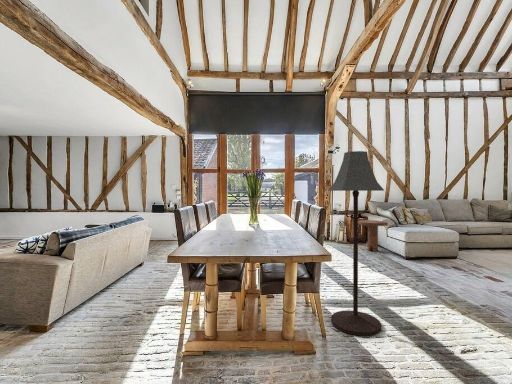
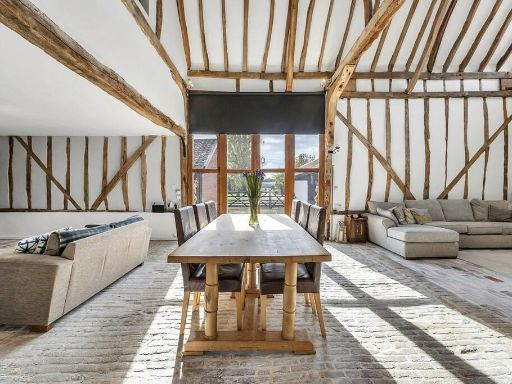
- side table [358,219,389,253]
- floor lamp [327,150,385,337]
